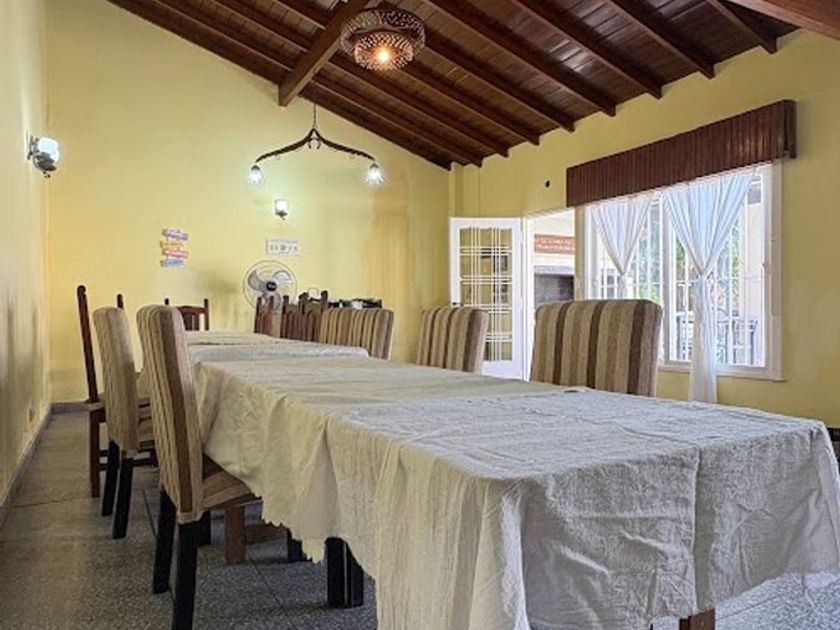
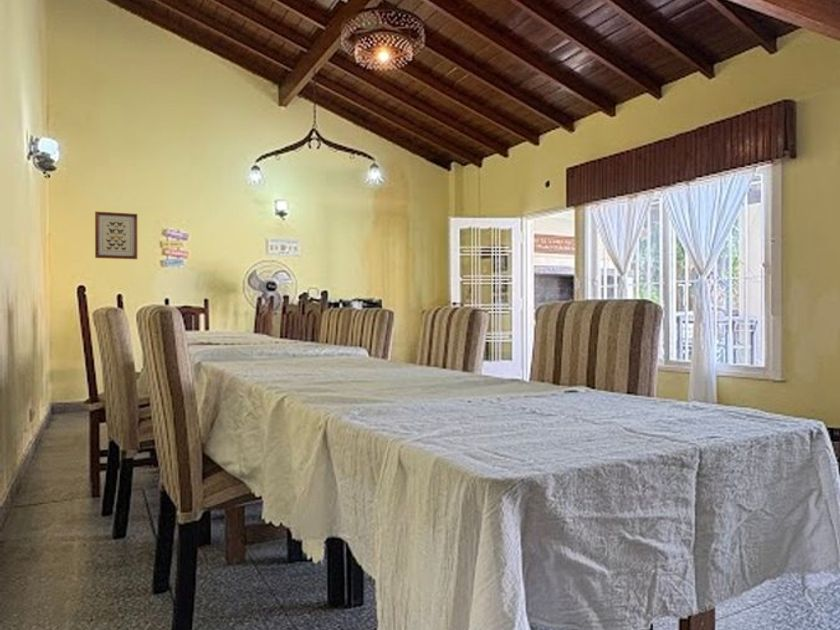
+ wall art [94,211,138,260]
